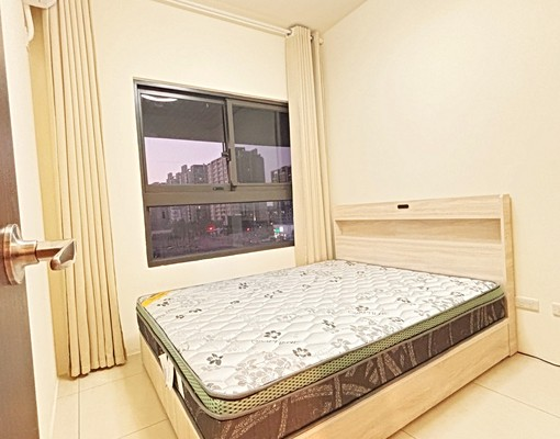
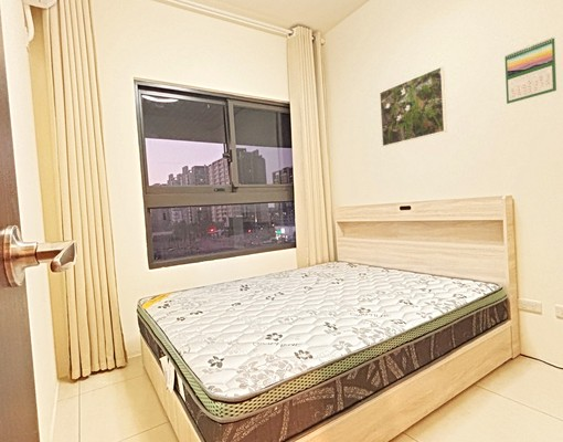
+ calendar [503,36,557,105]
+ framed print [379,65,448,148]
